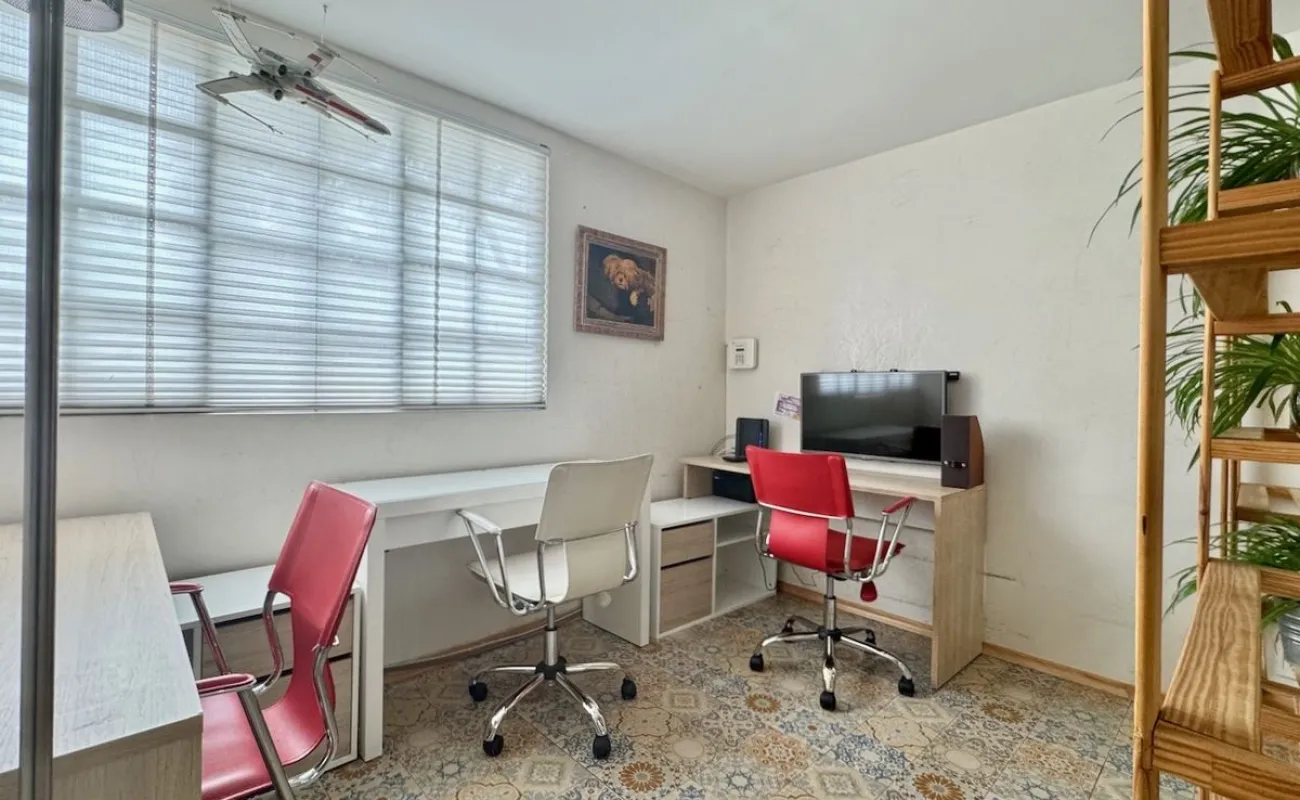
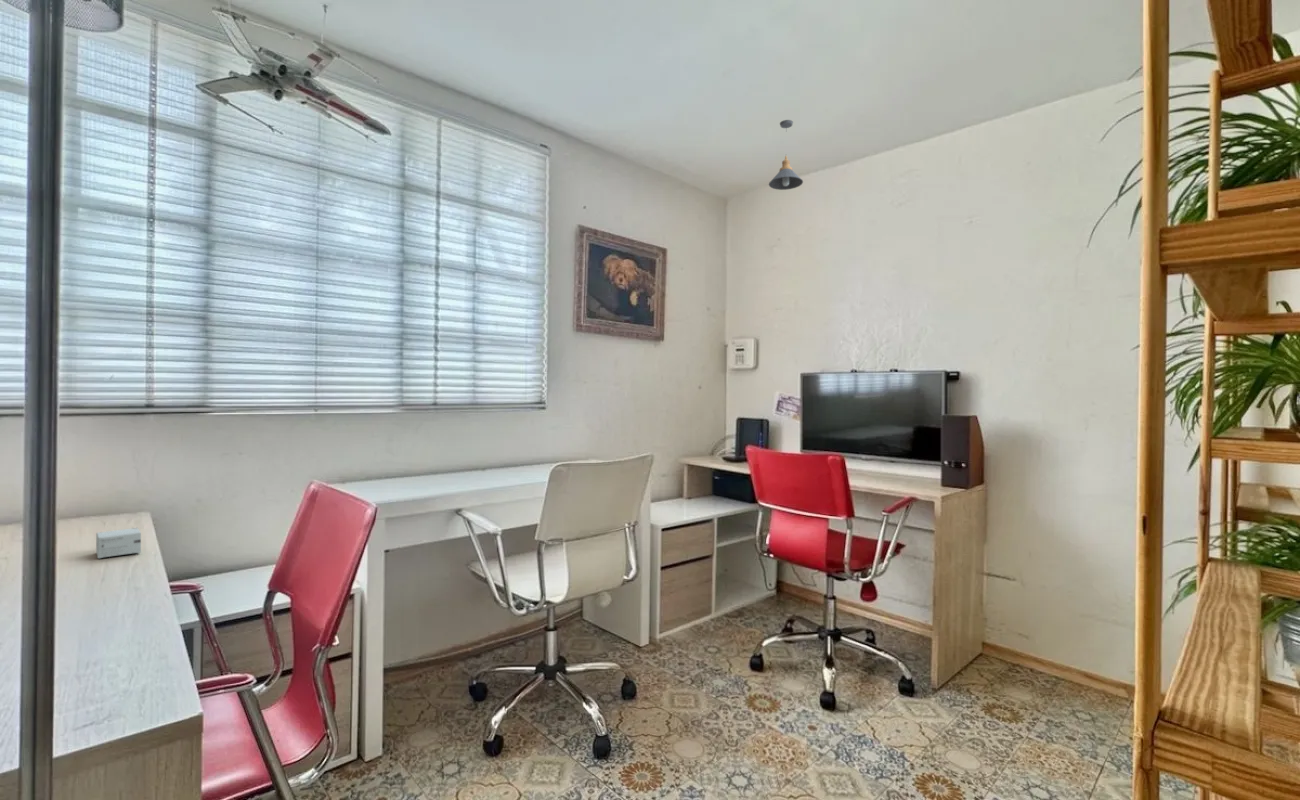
+ small box [95,527,142,559]
+ pendant light [768,119,804,191]
